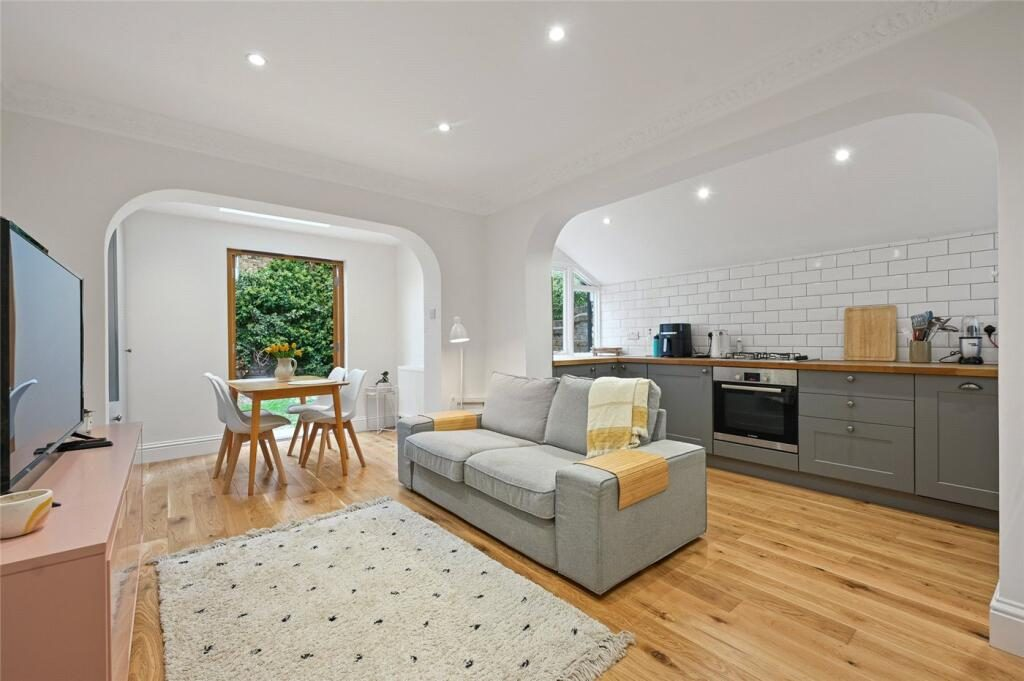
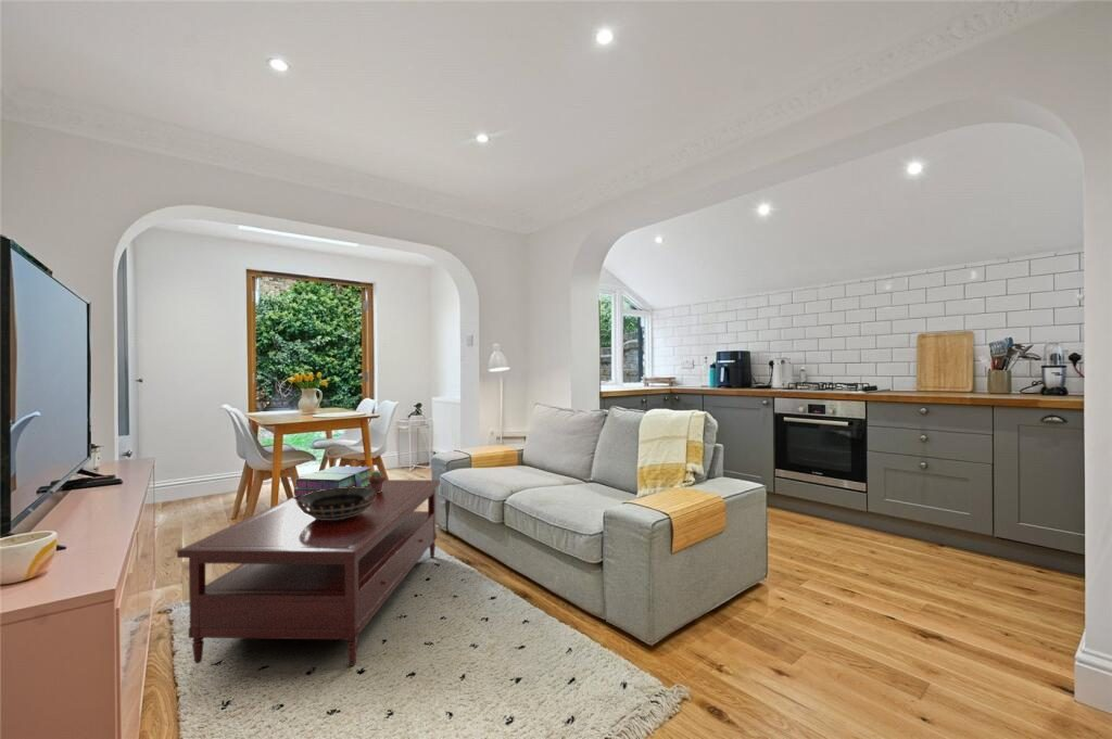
+ potted succulent [368,470,387,493]
+ decorative bowl [296,486,377,520]
+ stack of books [293,466,372,497]
+ coffee table [176,479,441,667]
